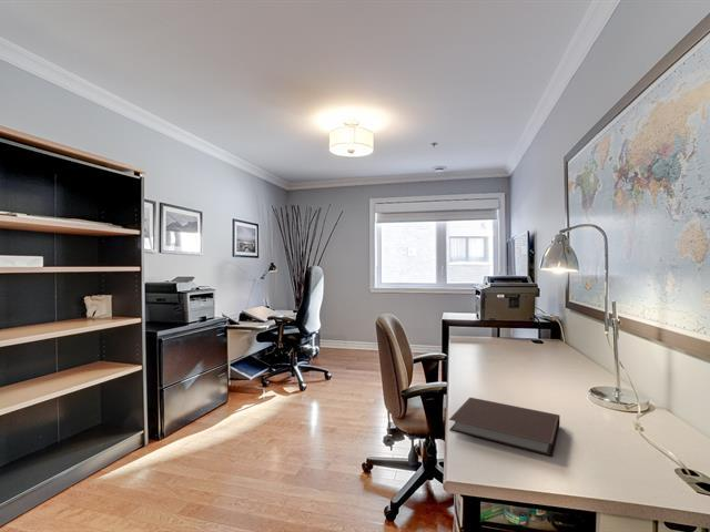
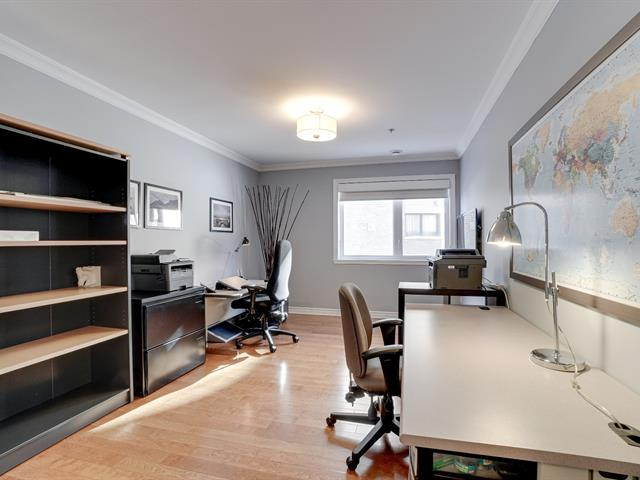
- notebook [448,397,561,458]
